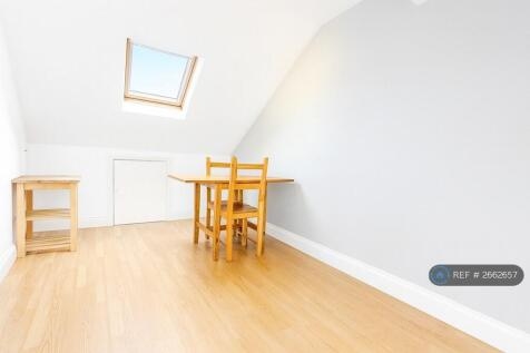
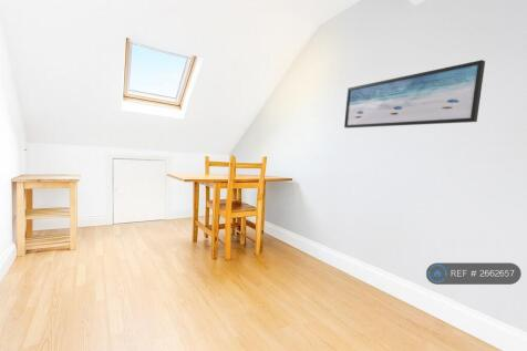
+ wall art [343,59,486,128]
